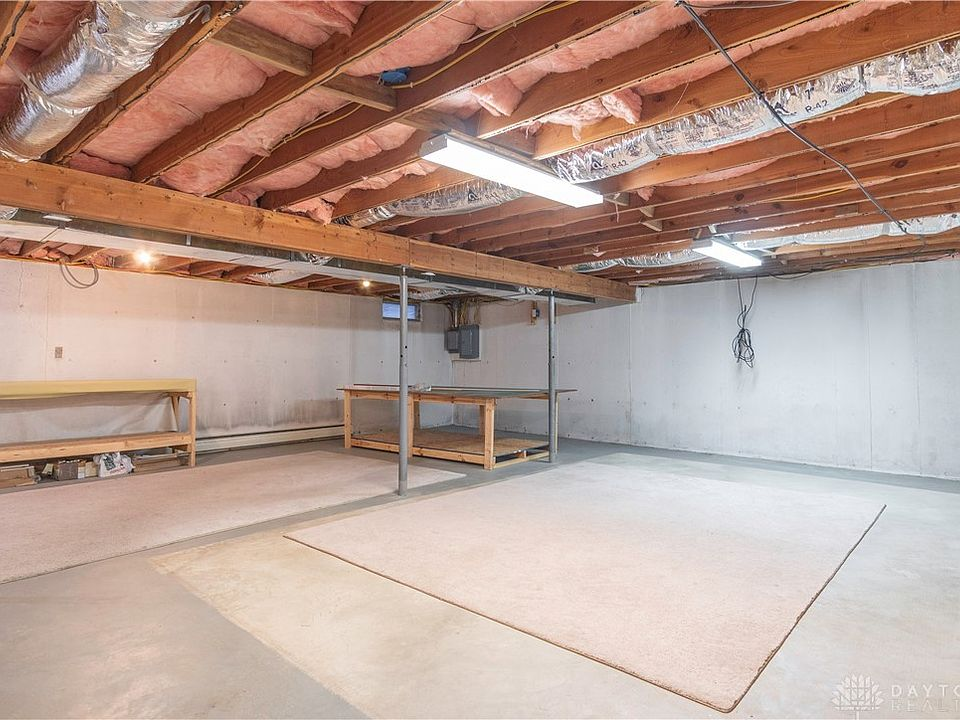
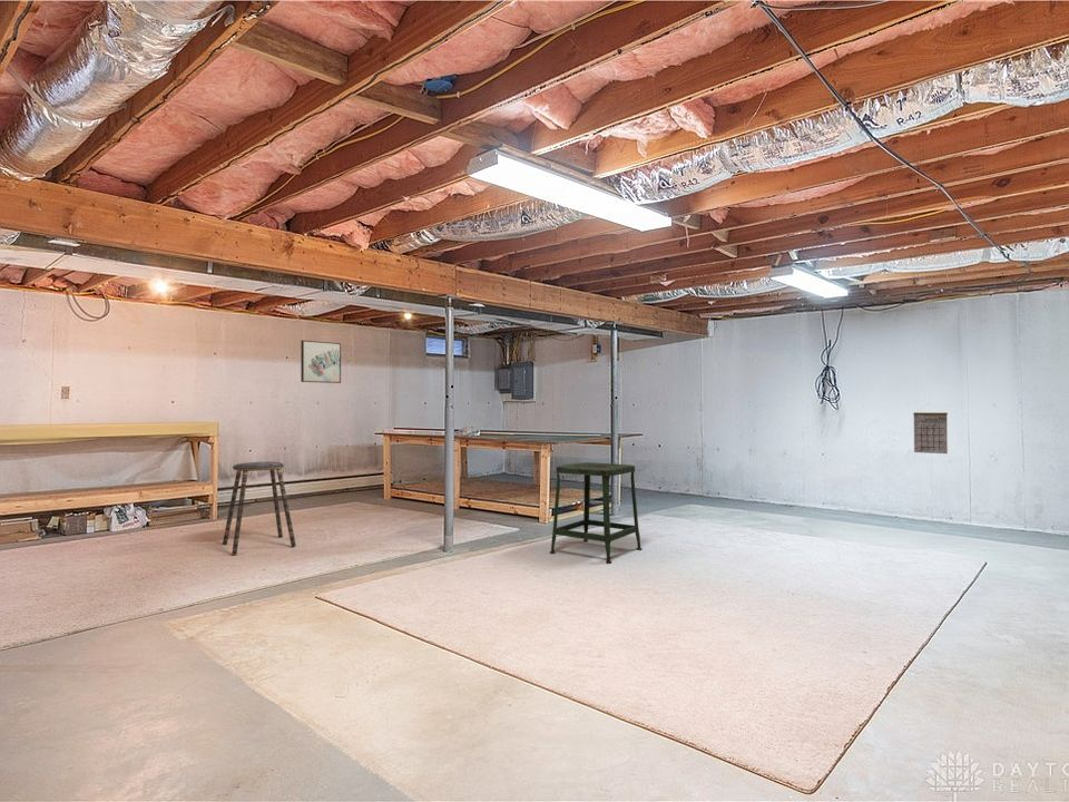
+ calendar [912,402,949,454]
+ stool [222,461,297,556]
+ stool [549,461,643,564]
+ wall art [300,340,342,384]
